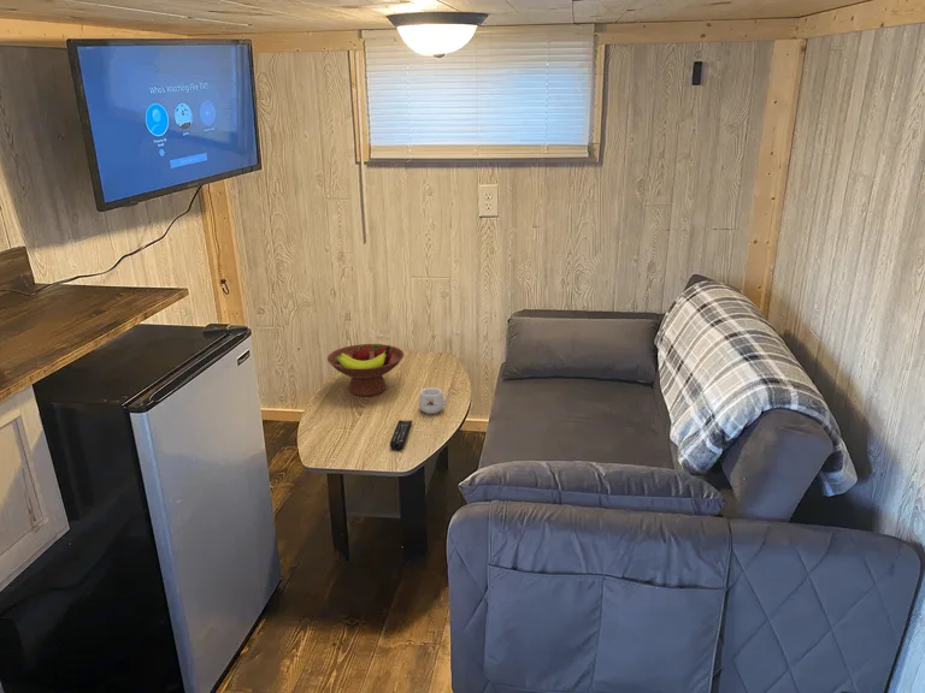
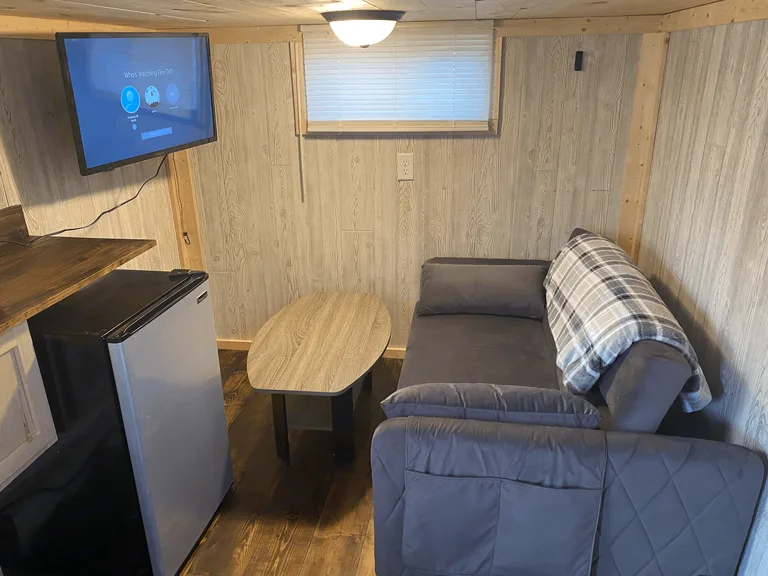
- fruit bowl [326,343,405,397]
- mug [418,386,450,415]
- remote control [389,419,413,451]
